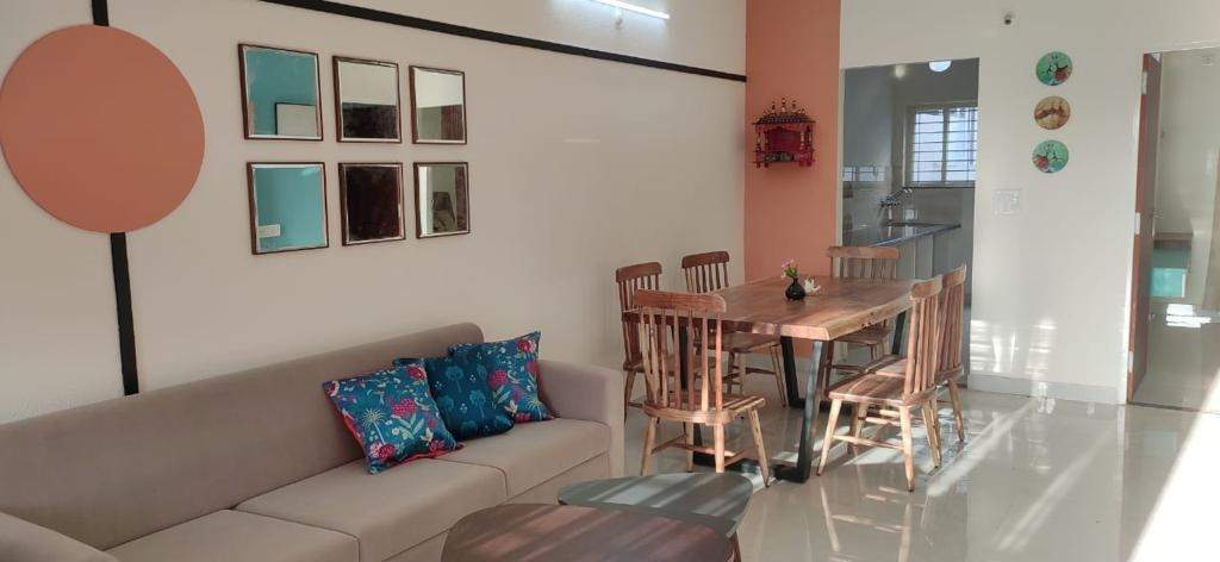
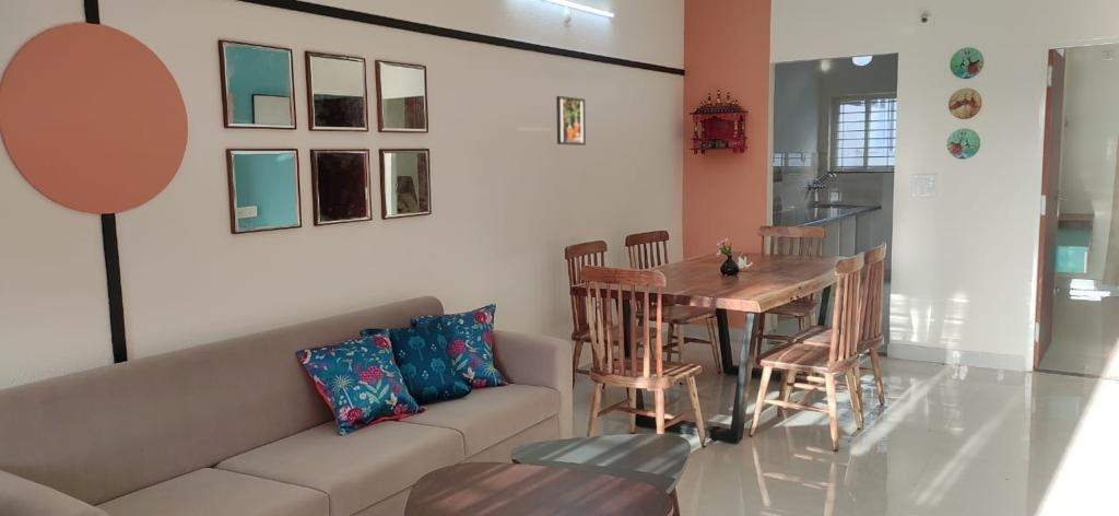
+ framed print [555,95,587,146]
